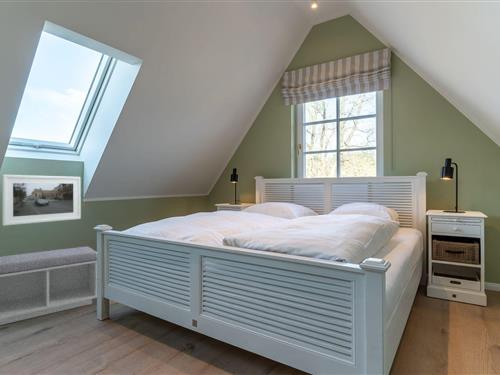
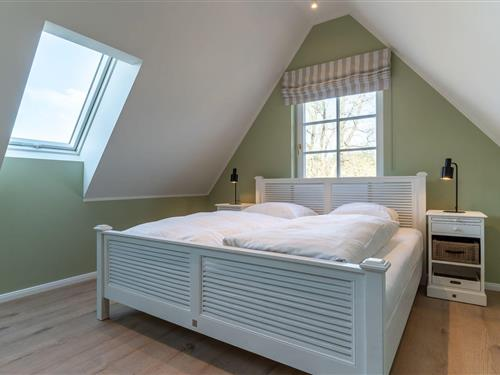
- bench [0,246,98,326]
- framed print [1,174,82,227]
